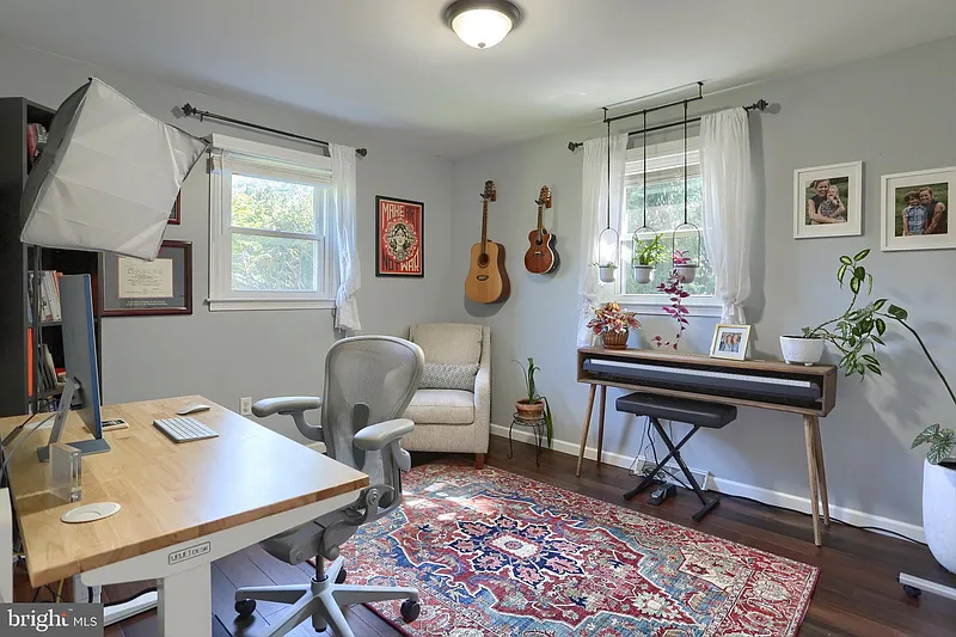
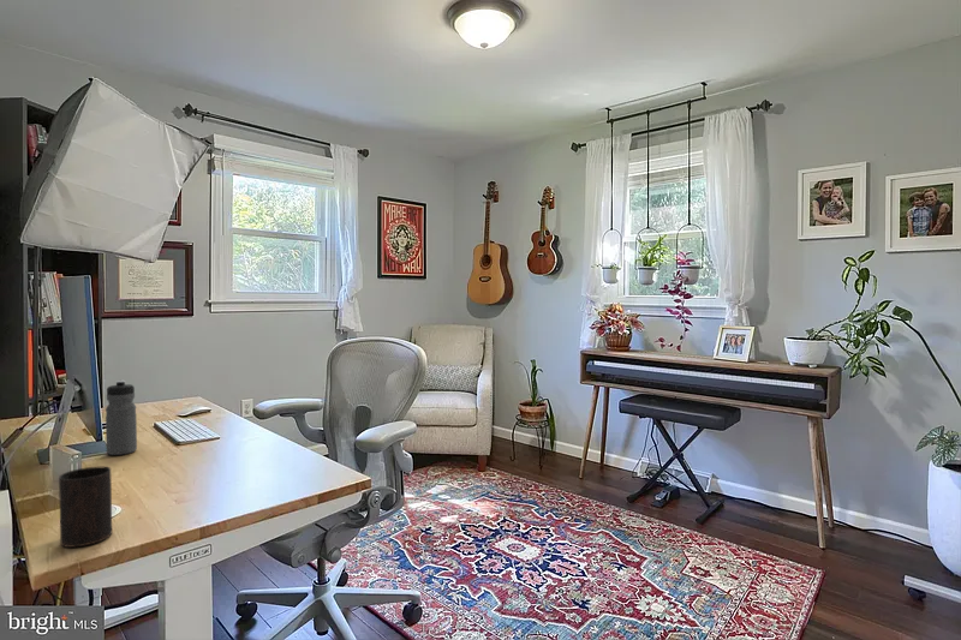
+ cup [58,466,113,549]
+ water bottle [105,379,138,456]
